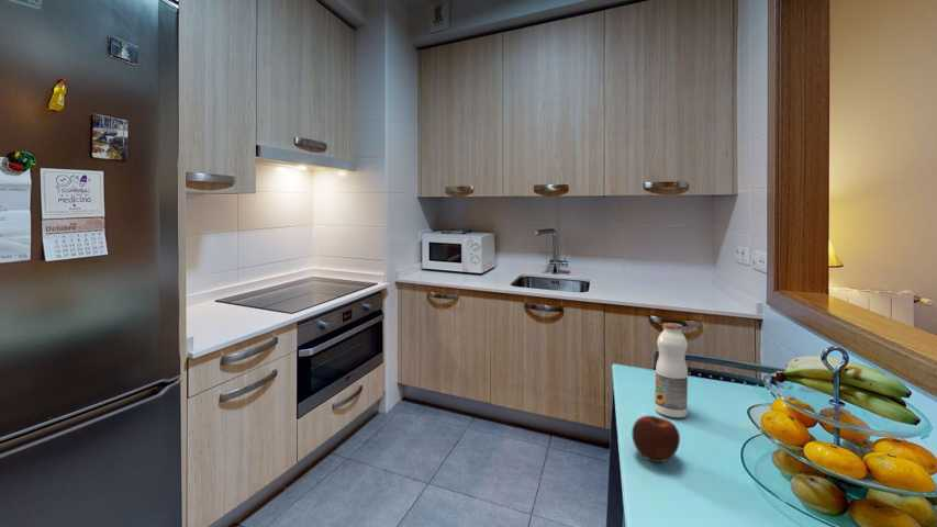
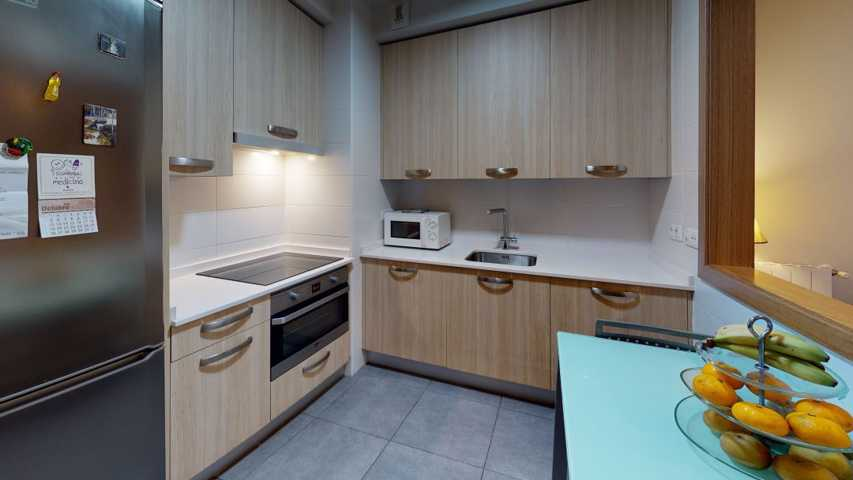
- fruit juice [654,322,689,418]
- apple [631,415,681,463]
